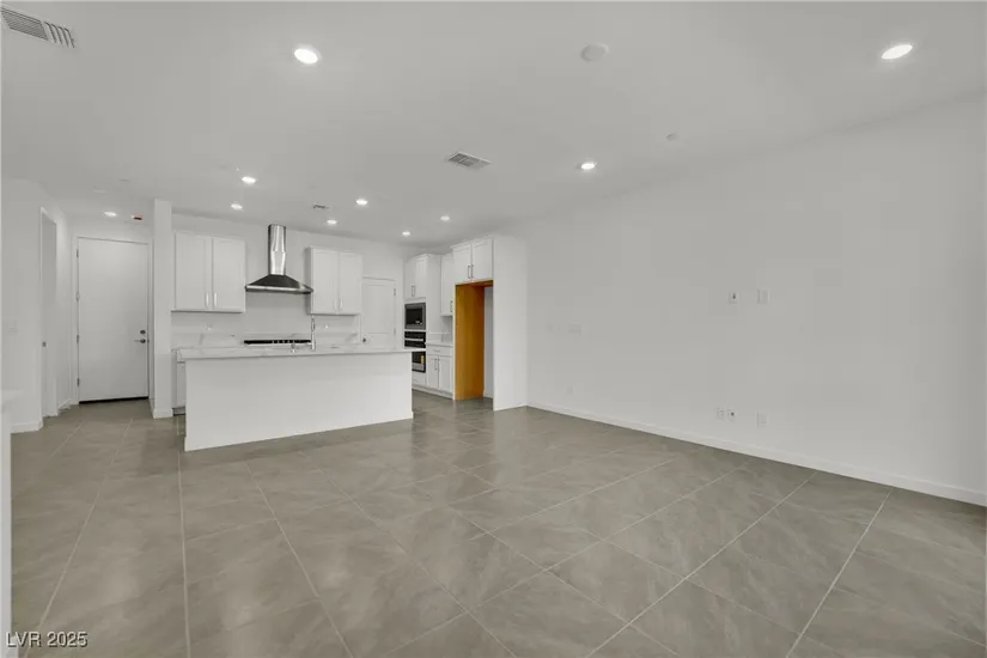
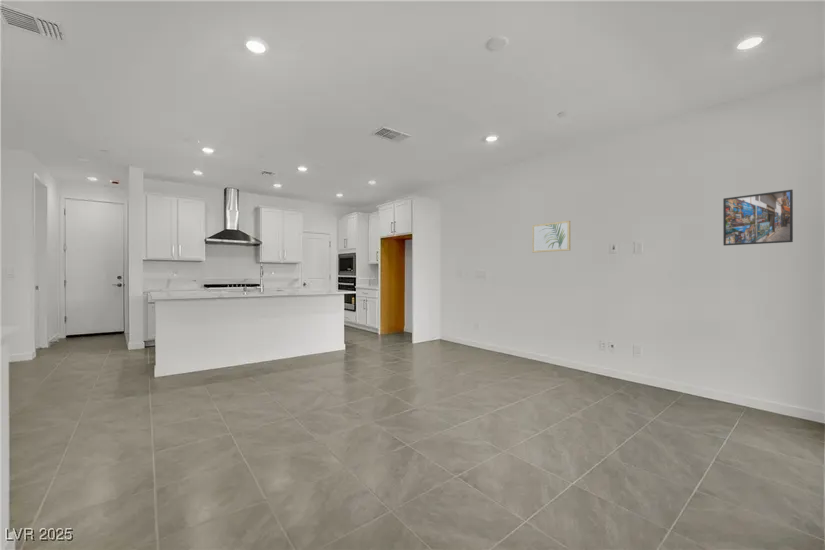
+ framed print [722,189,794,247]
+ wall art [531,220,571,254]
